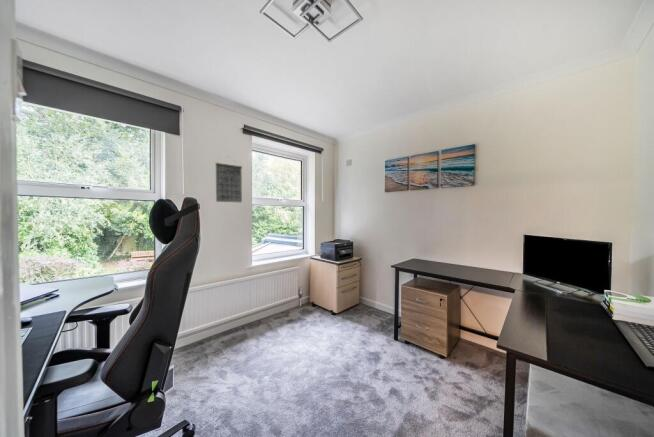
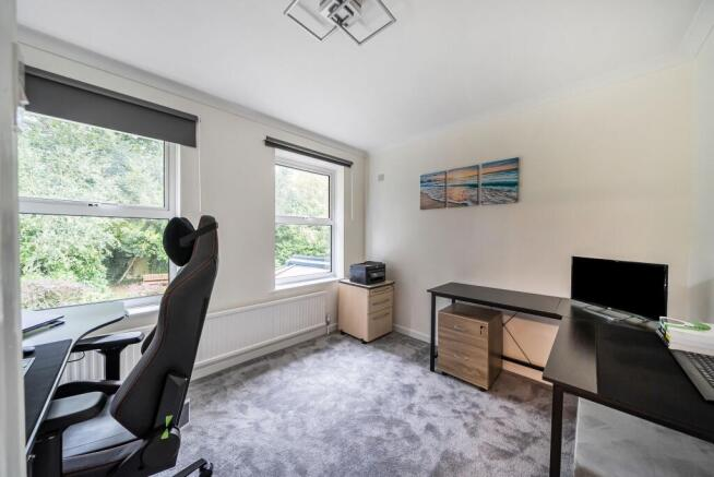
- calendar [214,155,243,203]
